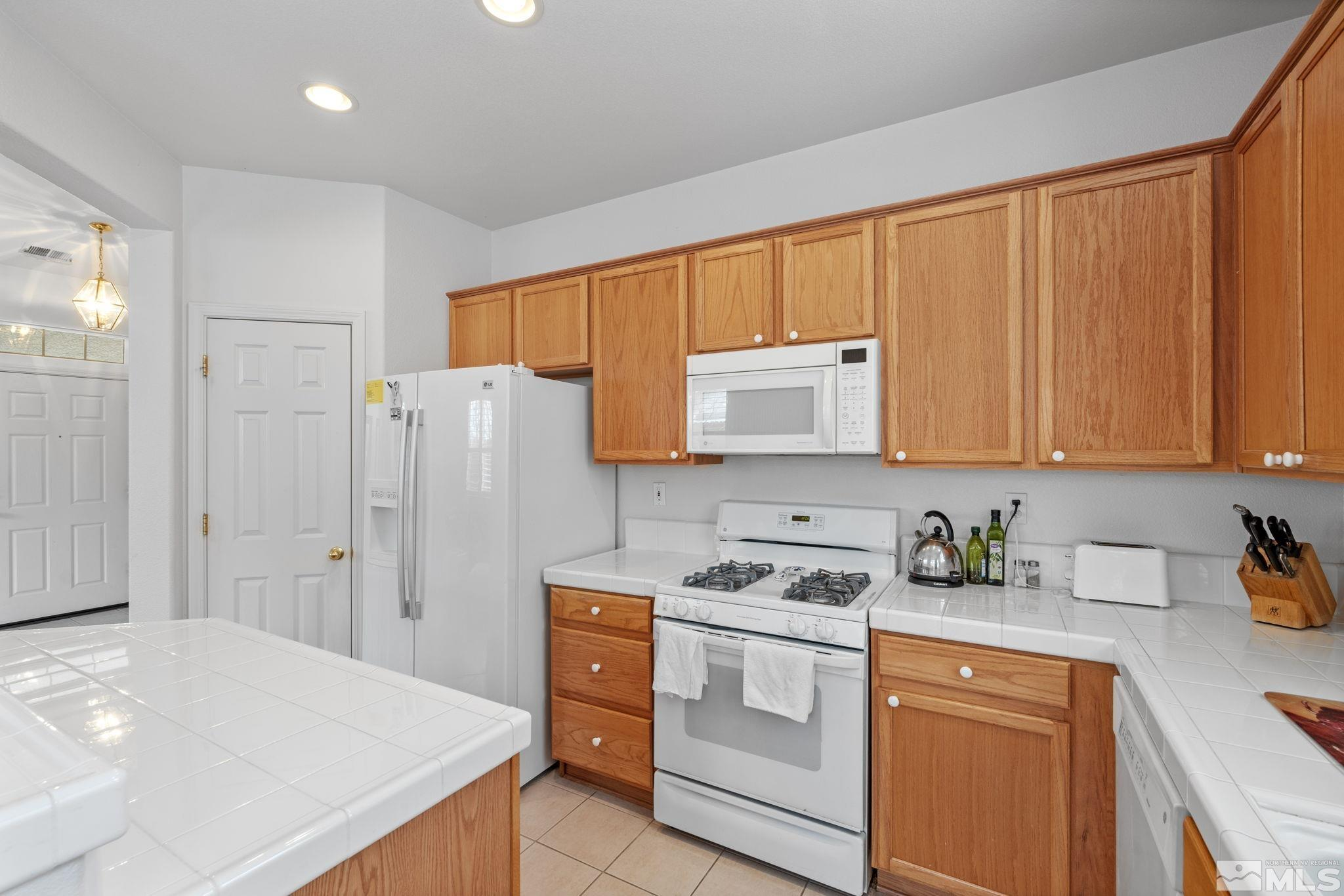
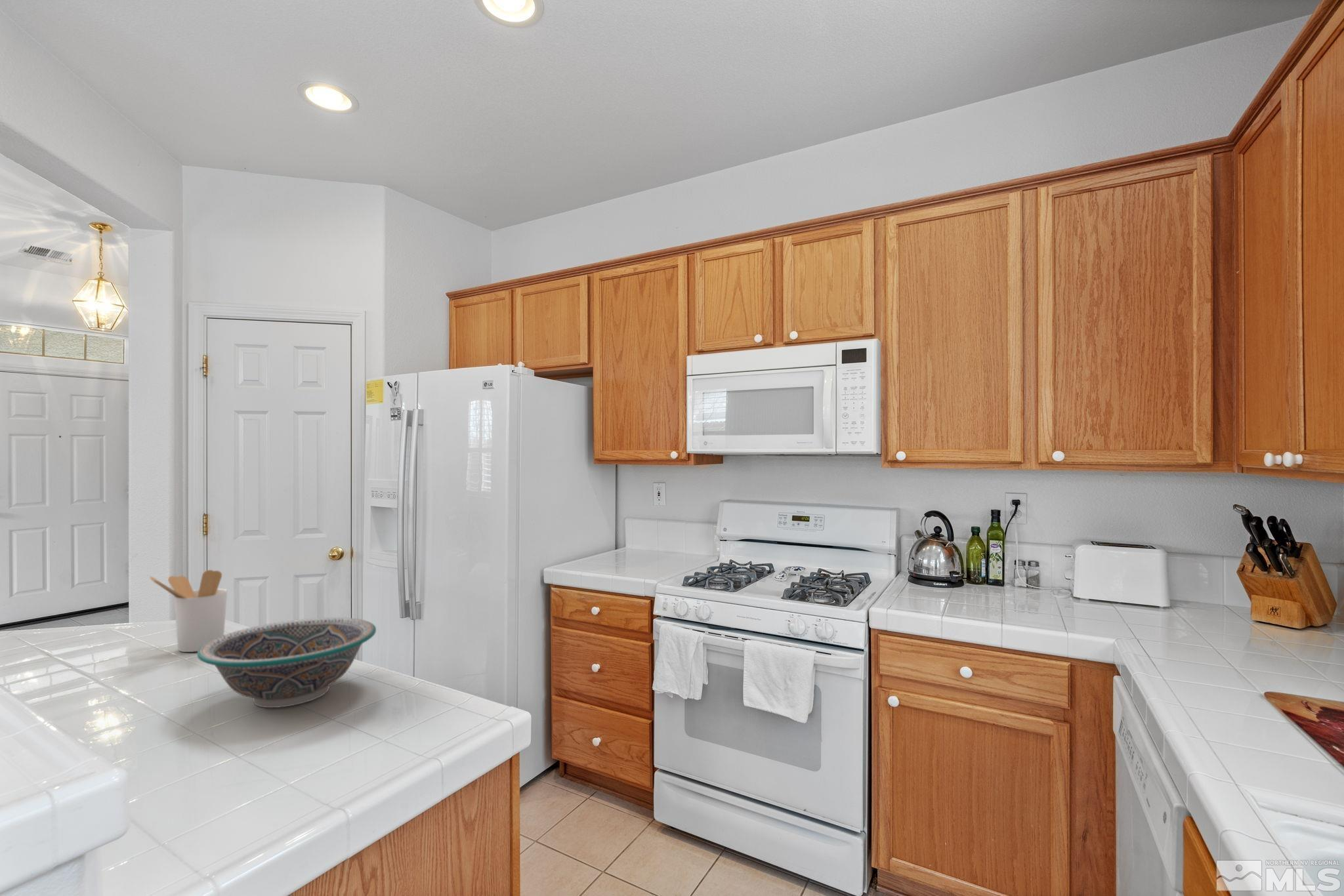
+ bowl [196,617,377,708]
+ utensil holder [149,569,228,653]
